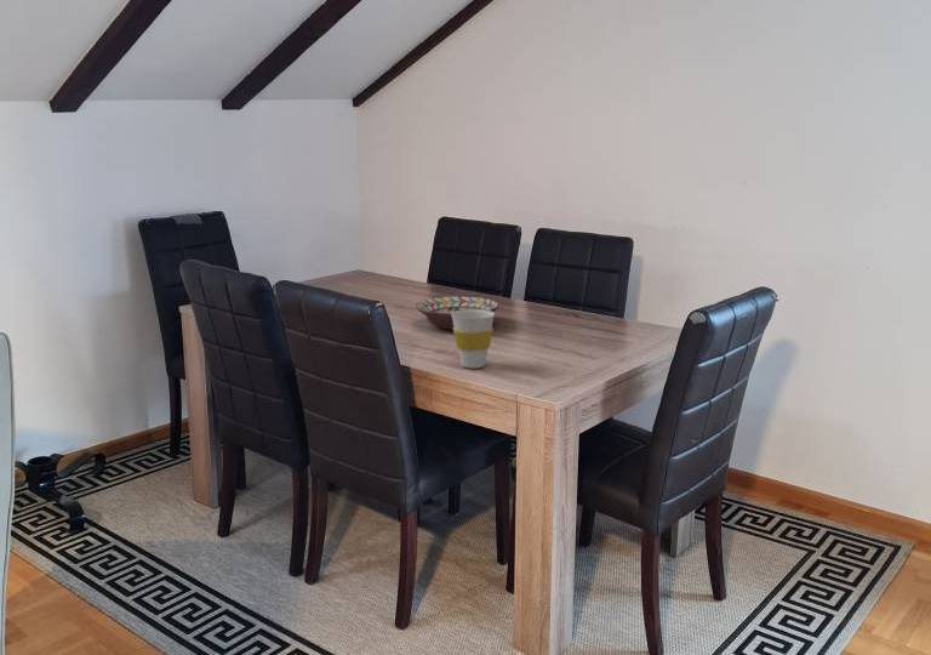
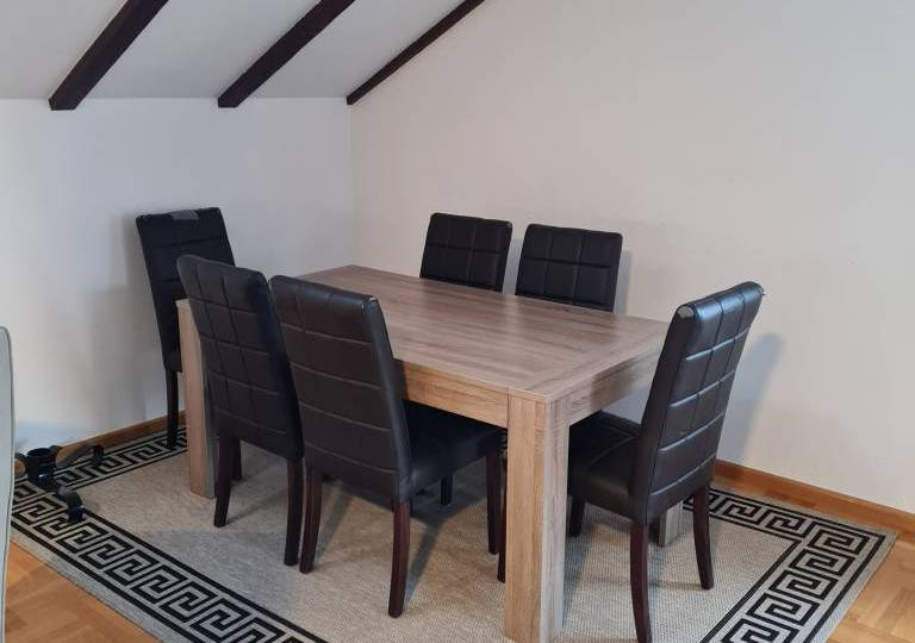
- cup [451,309,496,370]
- decorative bowl [415,296,501,331]
